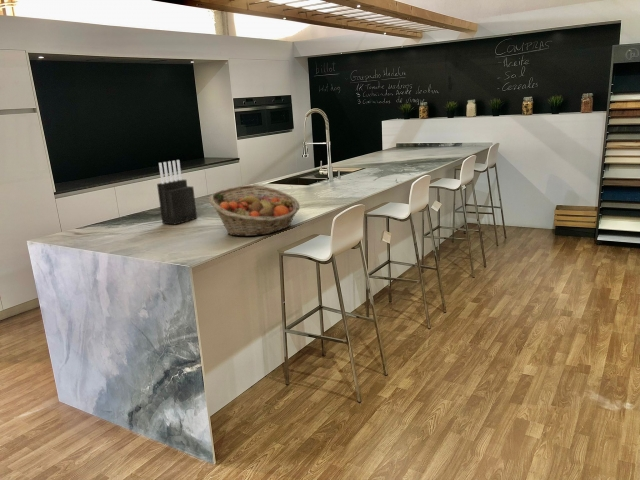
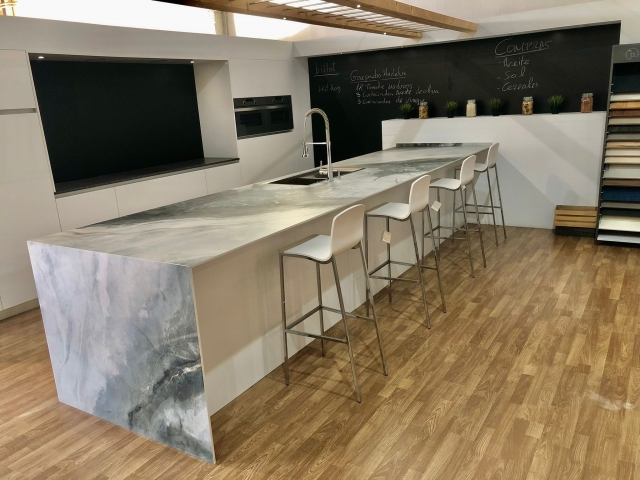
- fruit basket [208,184,301,237]
- knife block [156,159,198,226]
